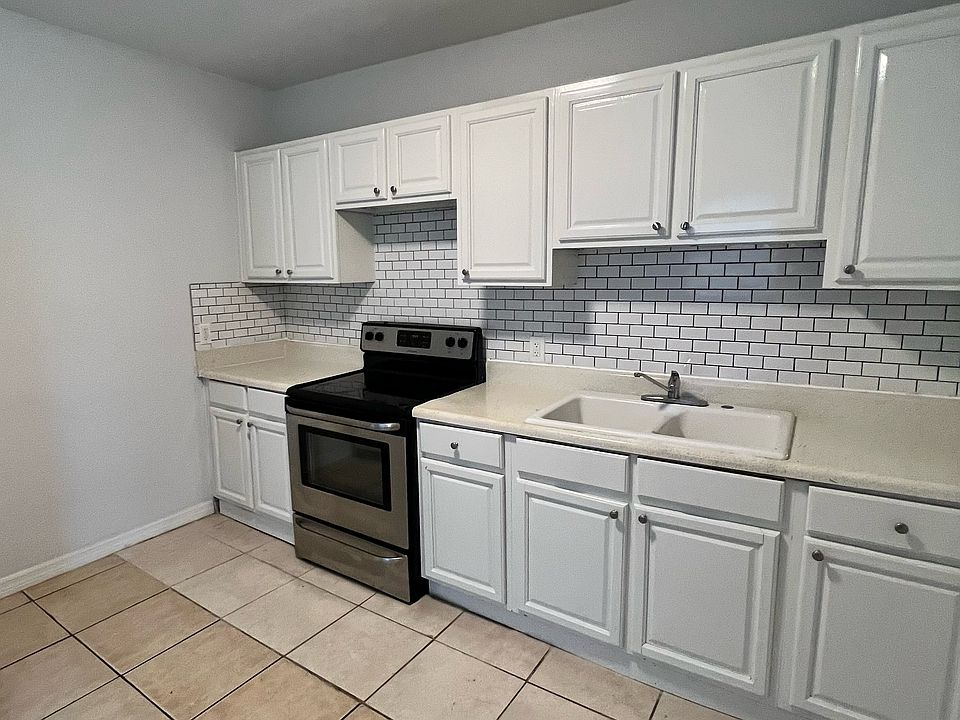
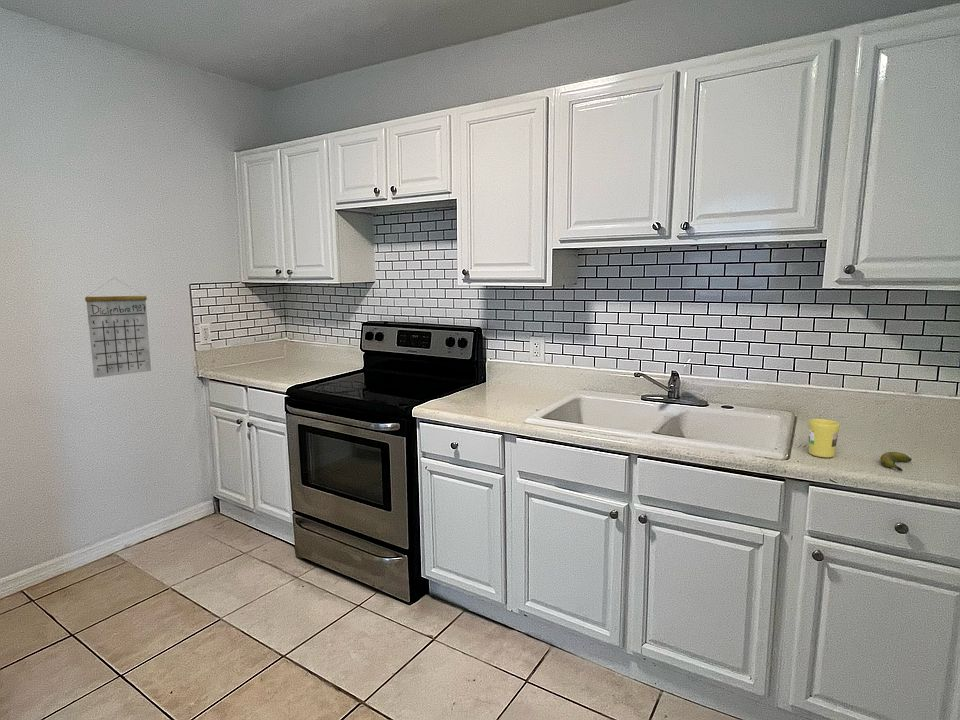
+ banana [879,451,913,472]
+ calendar [84,277,152,379]
+ mug [807,418,841,458]
